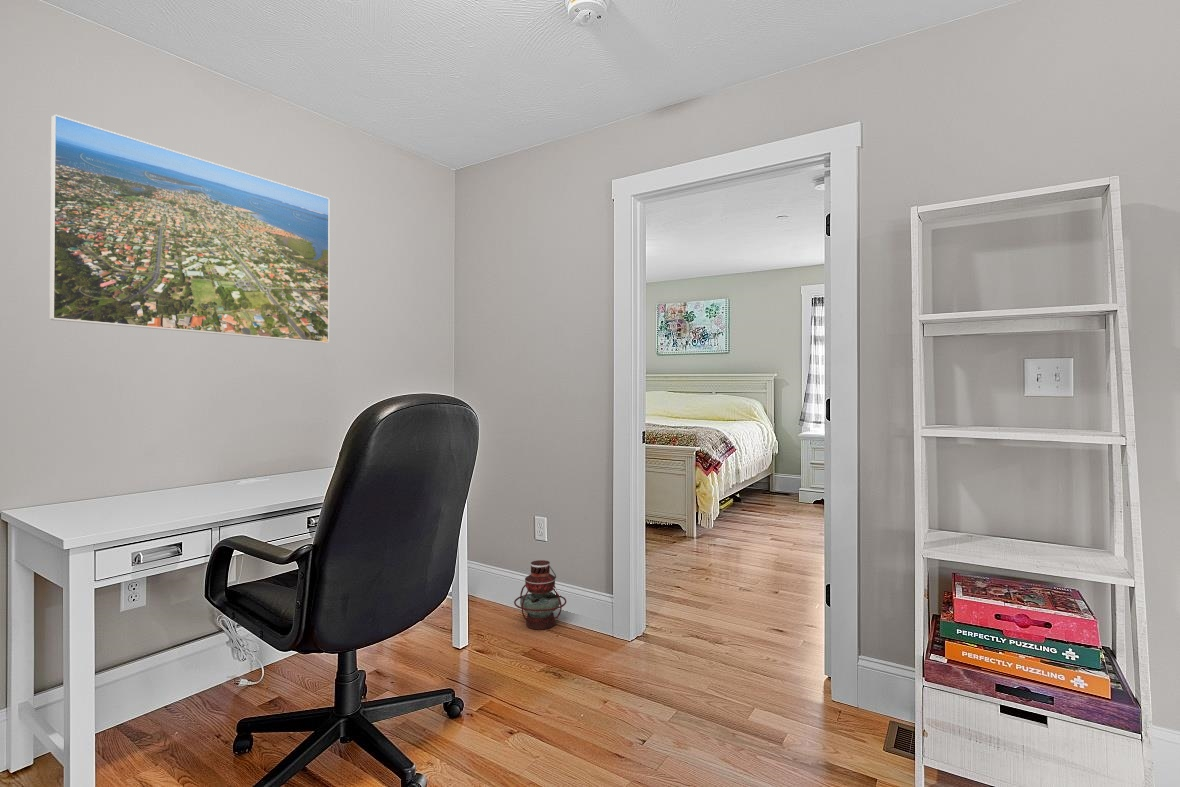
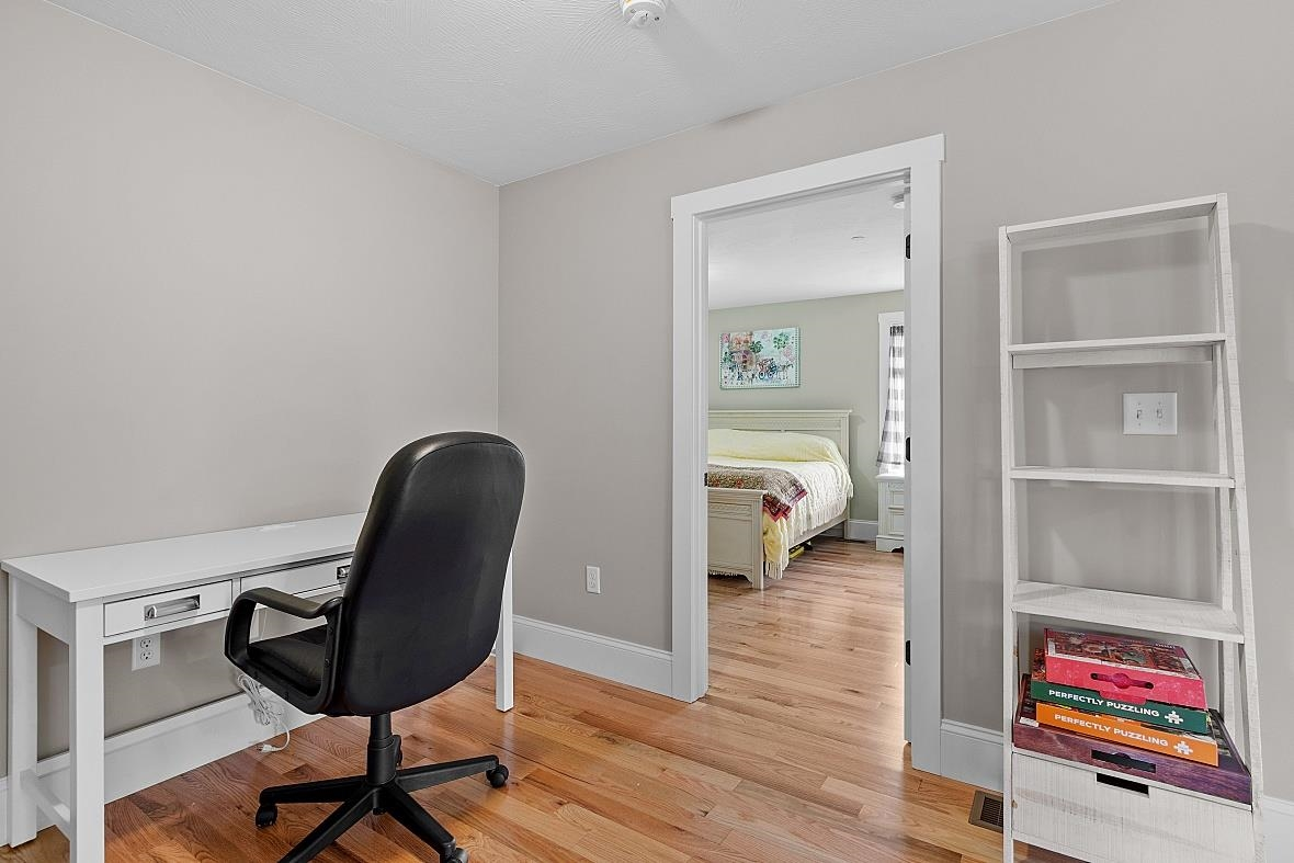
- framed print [48,113,330,344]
- lantern [513,559,568,631]
